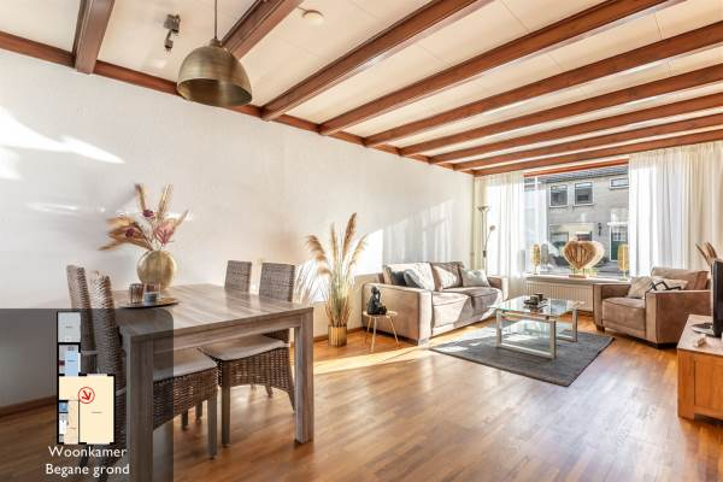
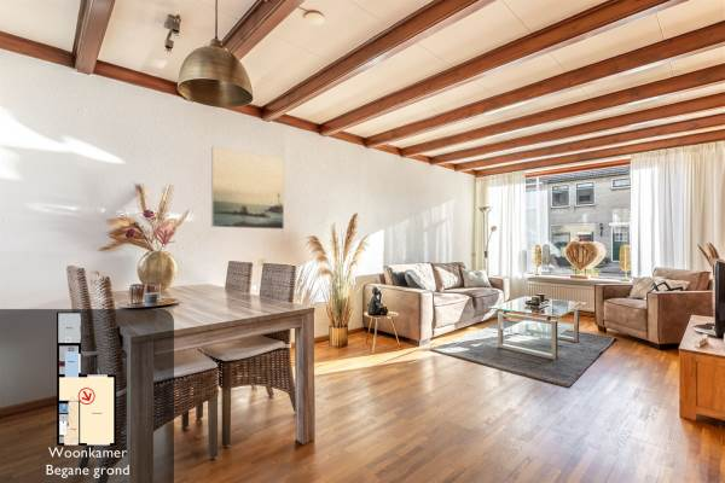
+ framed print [210,145,285,231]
